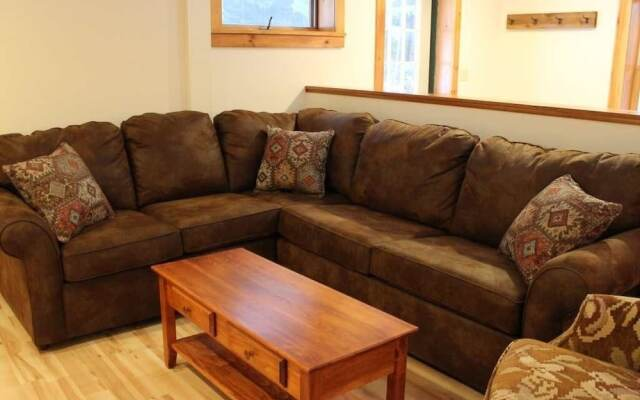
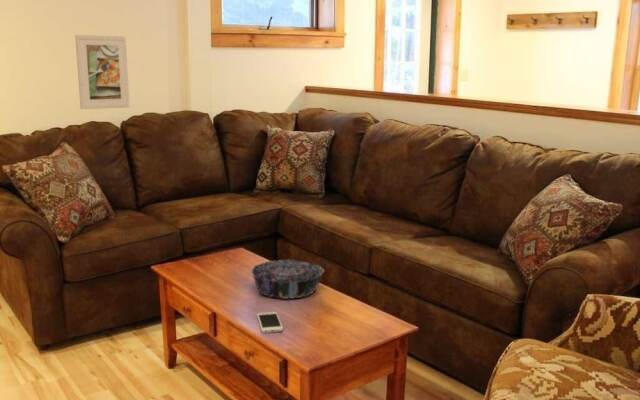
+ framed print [74,34,131,110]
+ smartphone [256,311,284,334]
+ decorative bowl [250,259,325,300]
